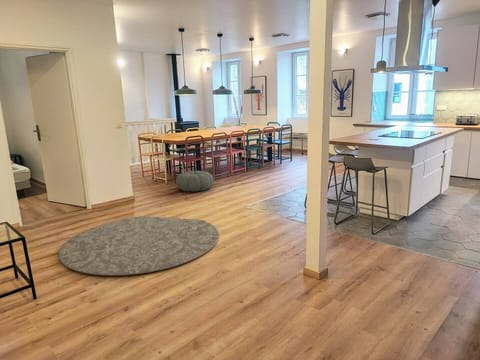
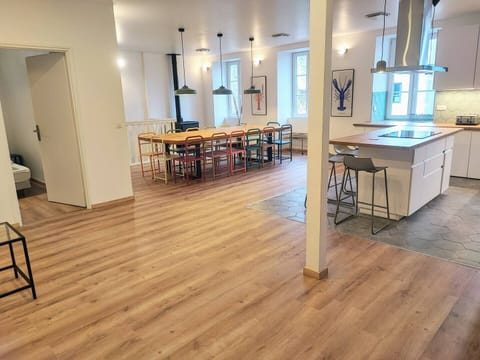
- pouf [175,170,215,193]
- rug [58,215,220,277]
